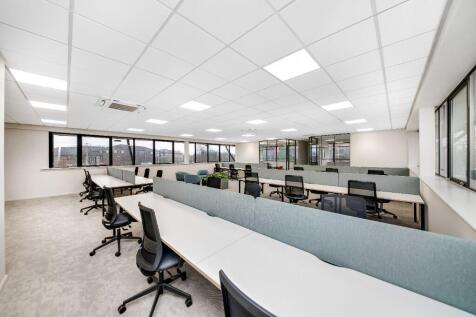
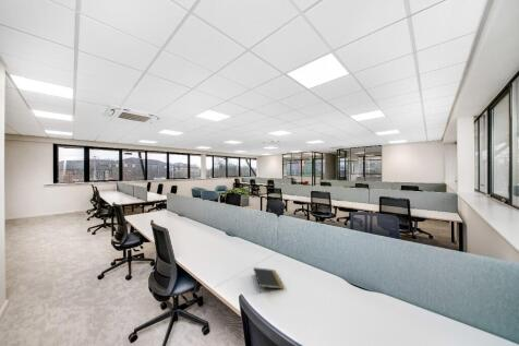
+ notepad [252,266,285,294]
